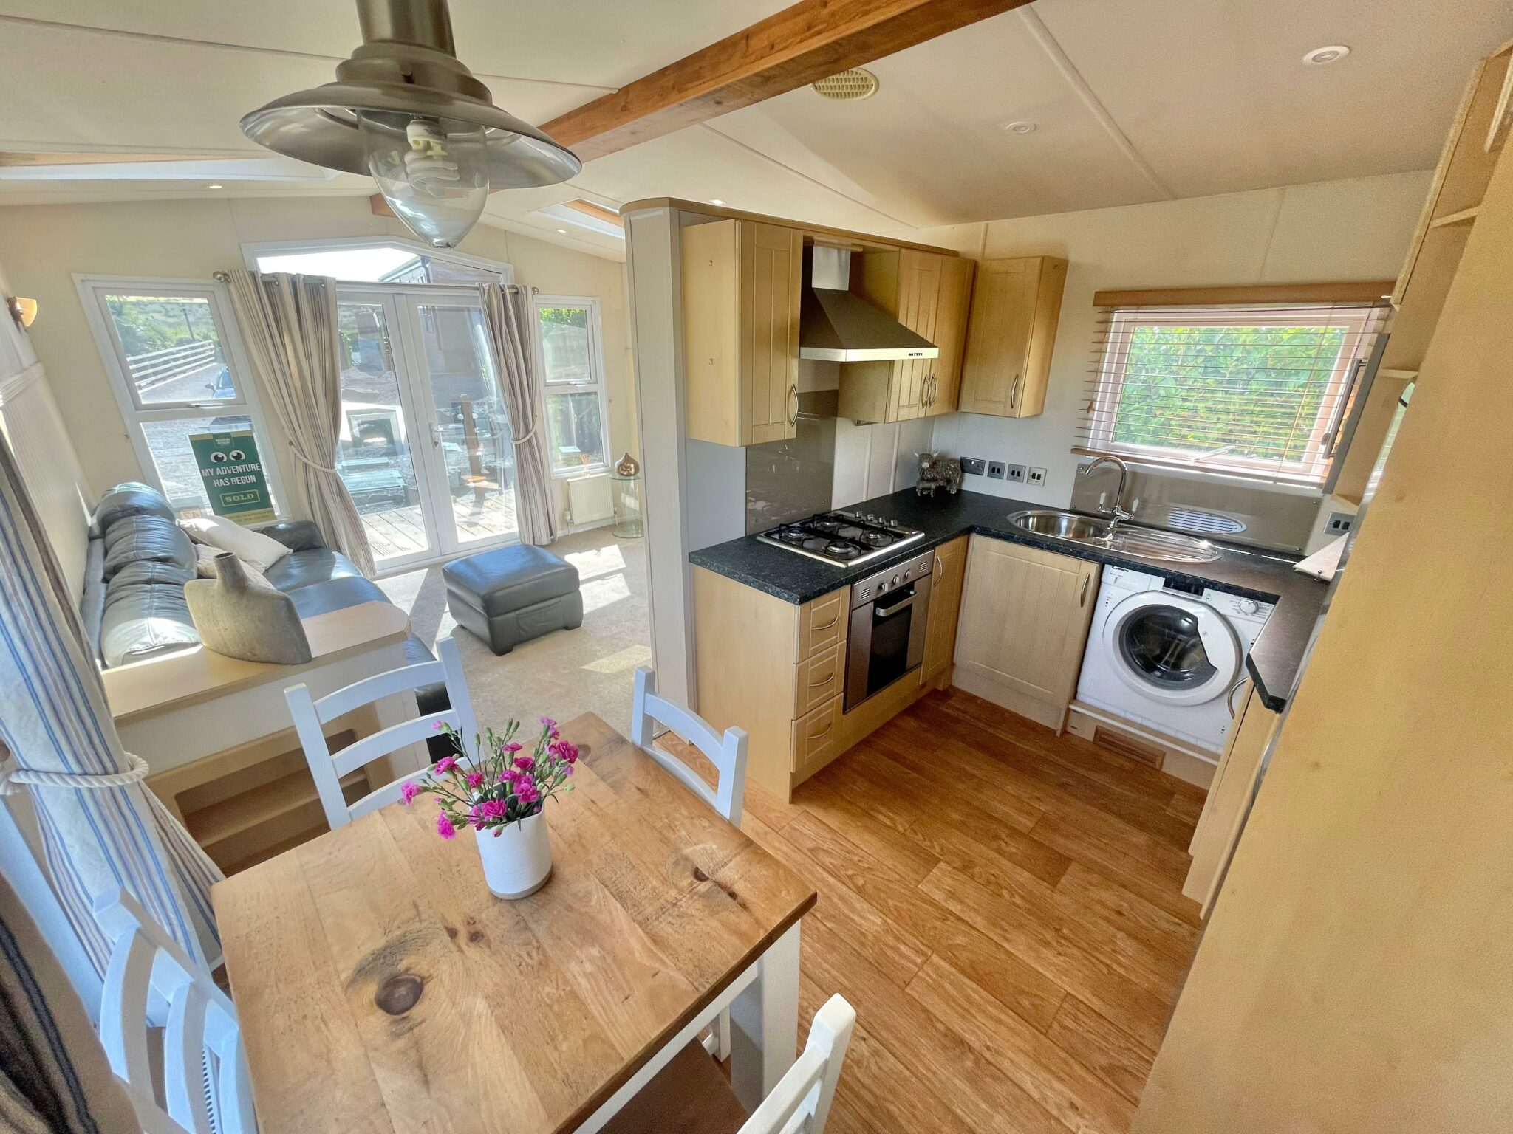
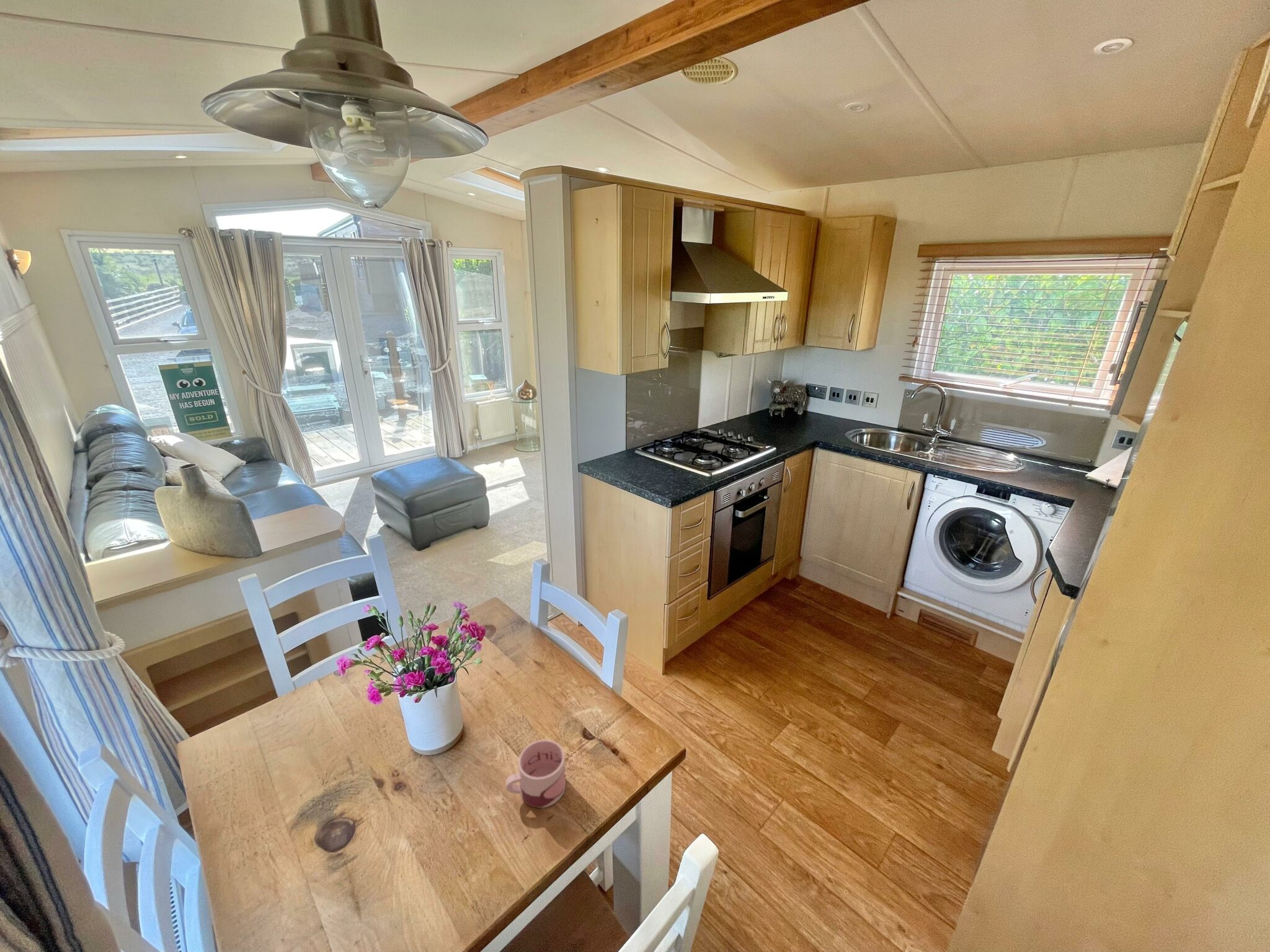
+ mug [505,739,566,809]
